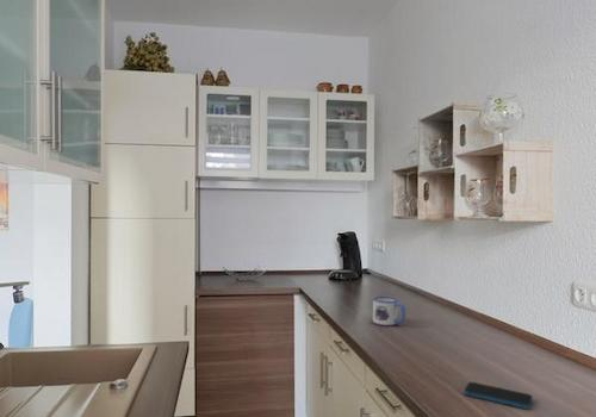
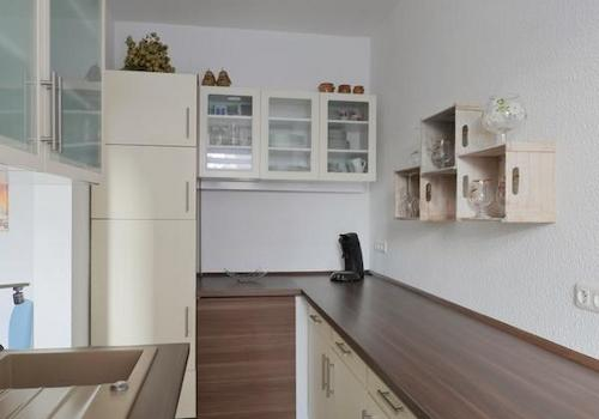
- mug [372,295,406,328]
- smartphone [462,381,534,410]
